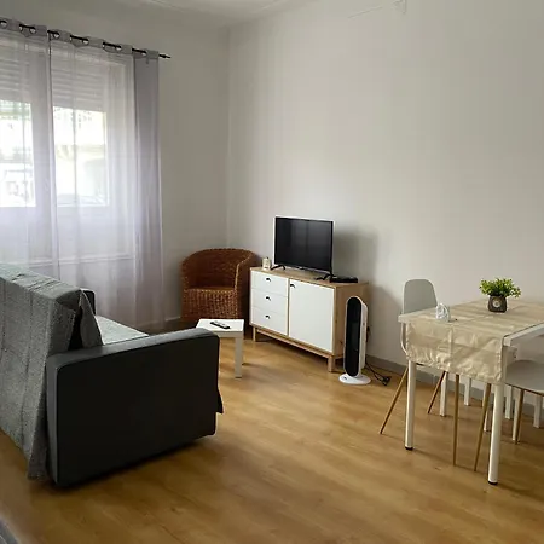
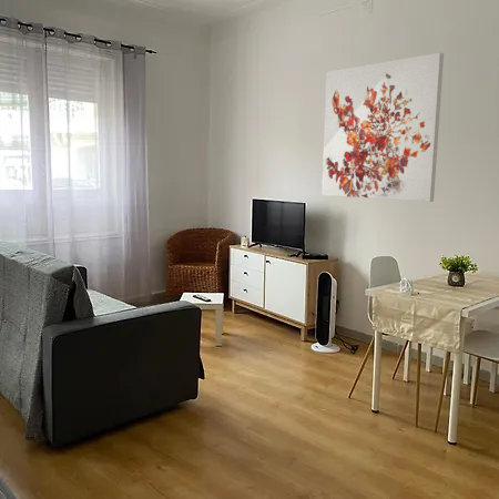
+ wall art [320,52,445,203]
